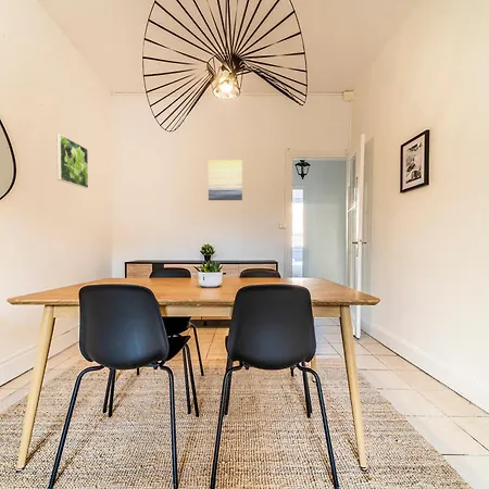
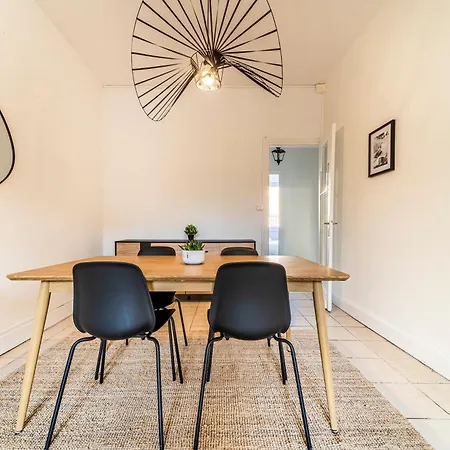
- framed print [55,133,89,189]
- wall art [208,159,243,201]
